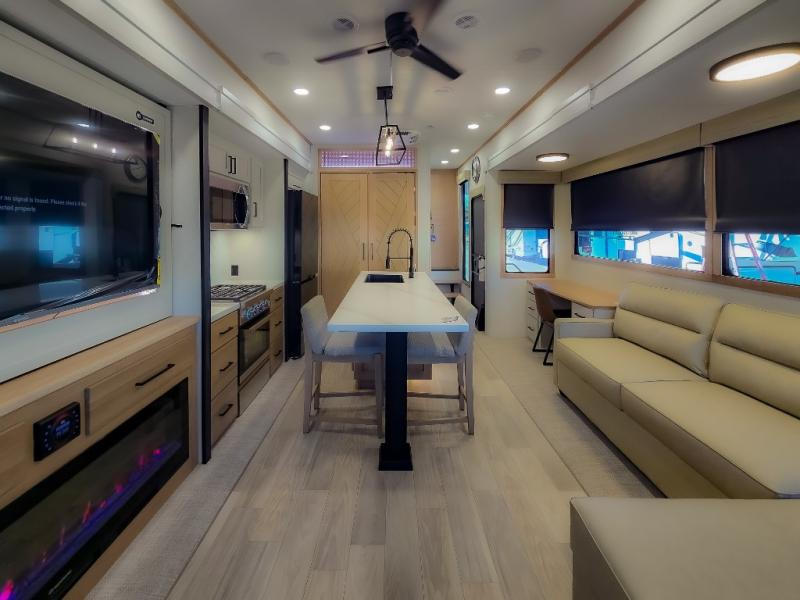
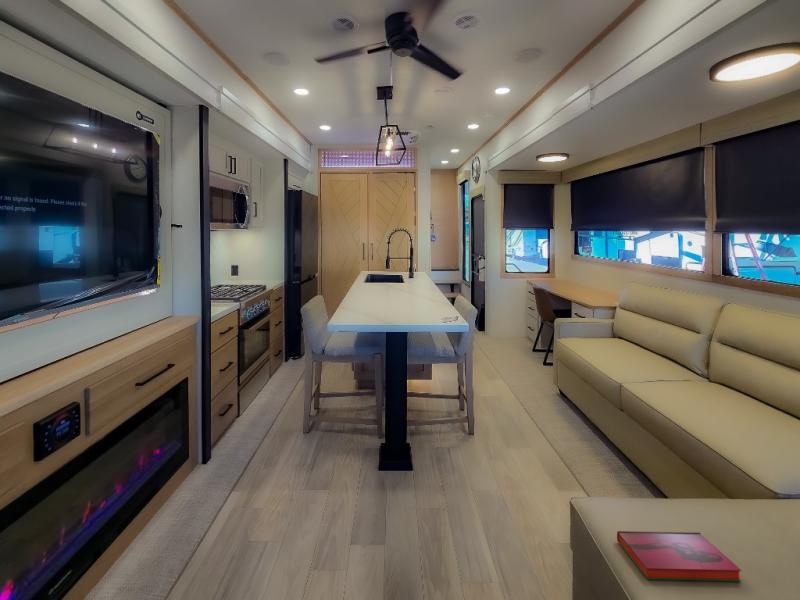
+ hardback book [616,530,742,582]
